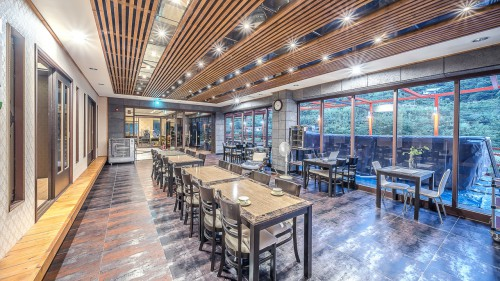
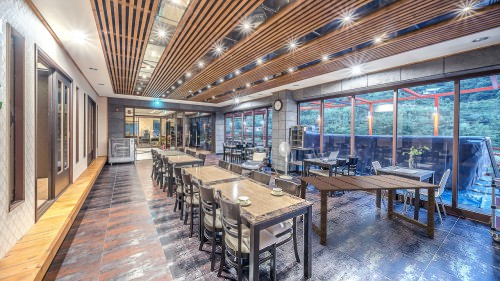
+ dining table [296,174,441,246]
